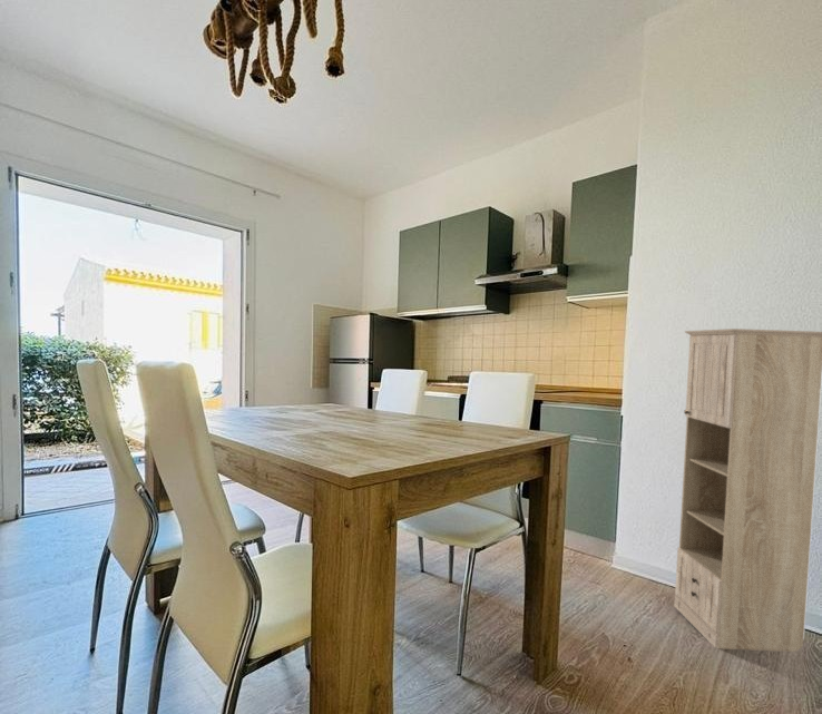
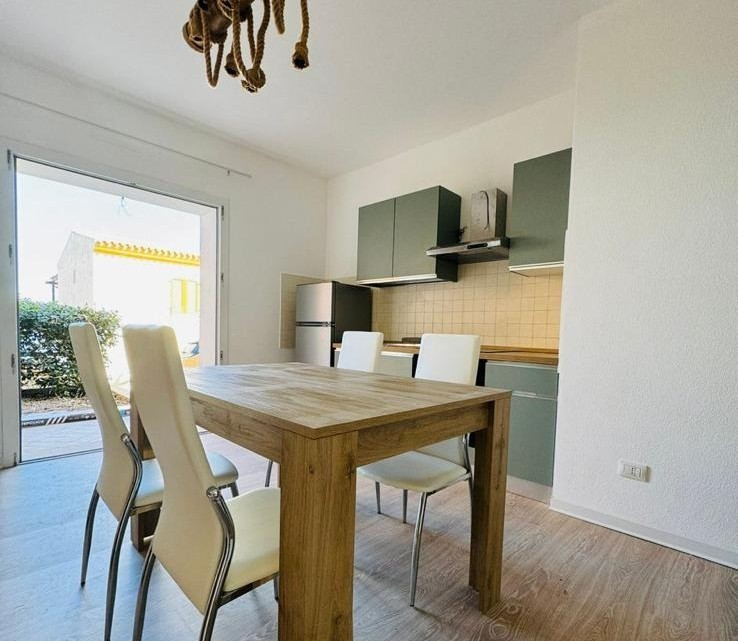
- storage cabinet [673,327,822,653]
